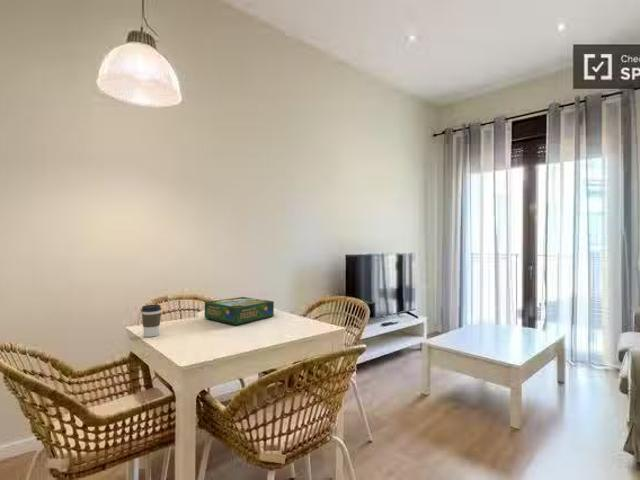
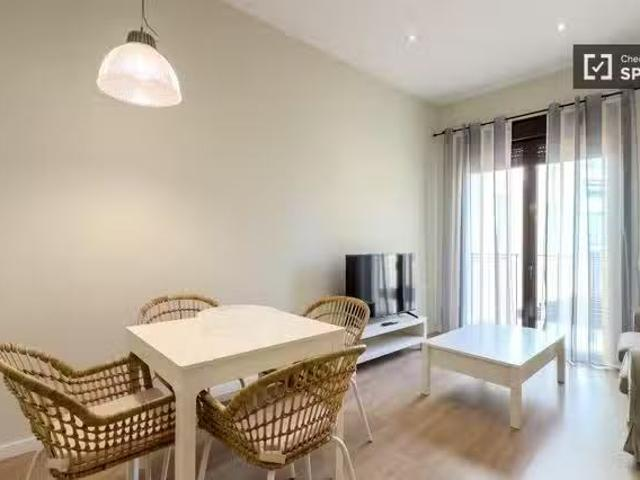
- board game [204,296,275,326]
- coffee cup [140,304,162,338]
